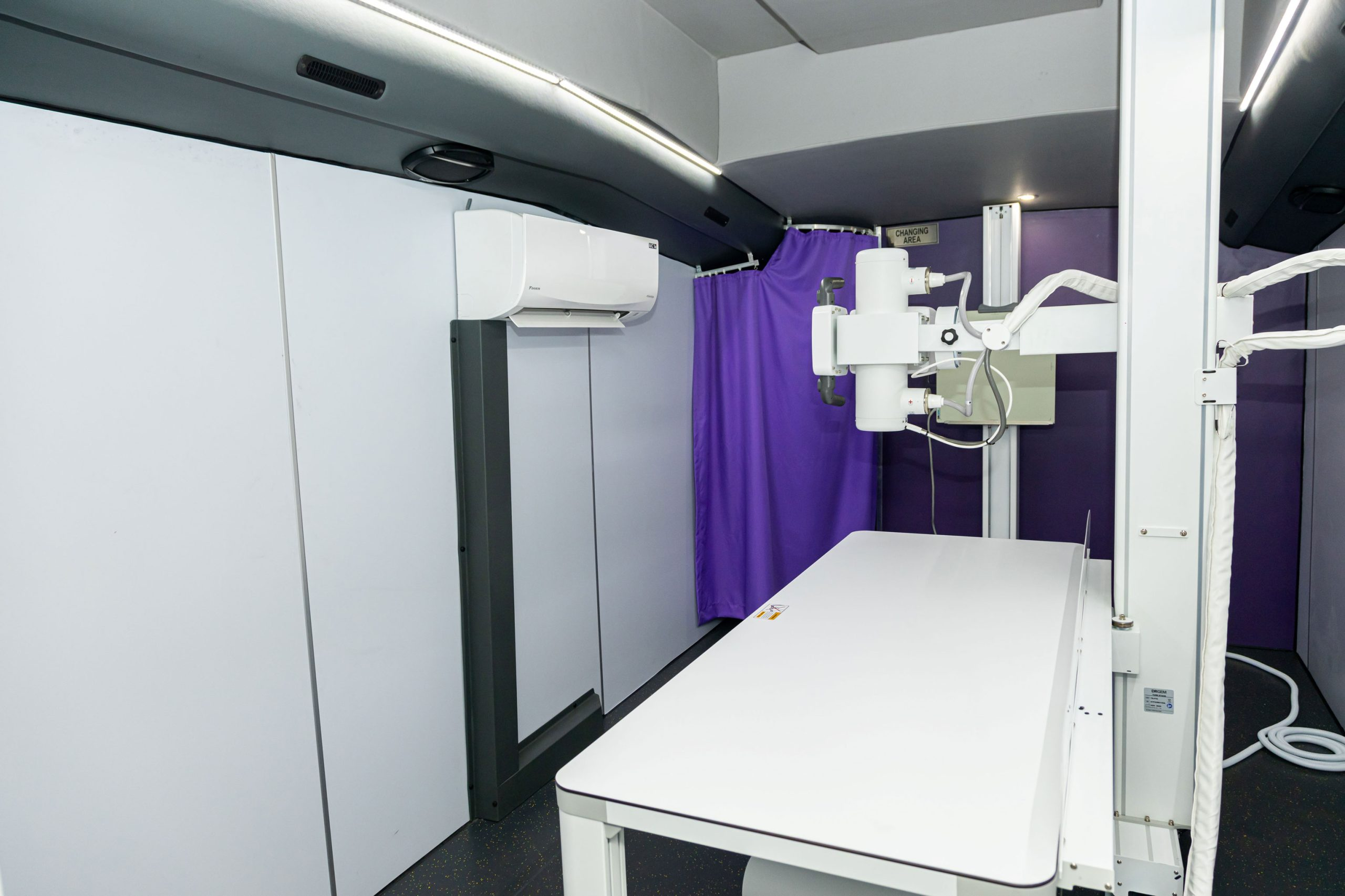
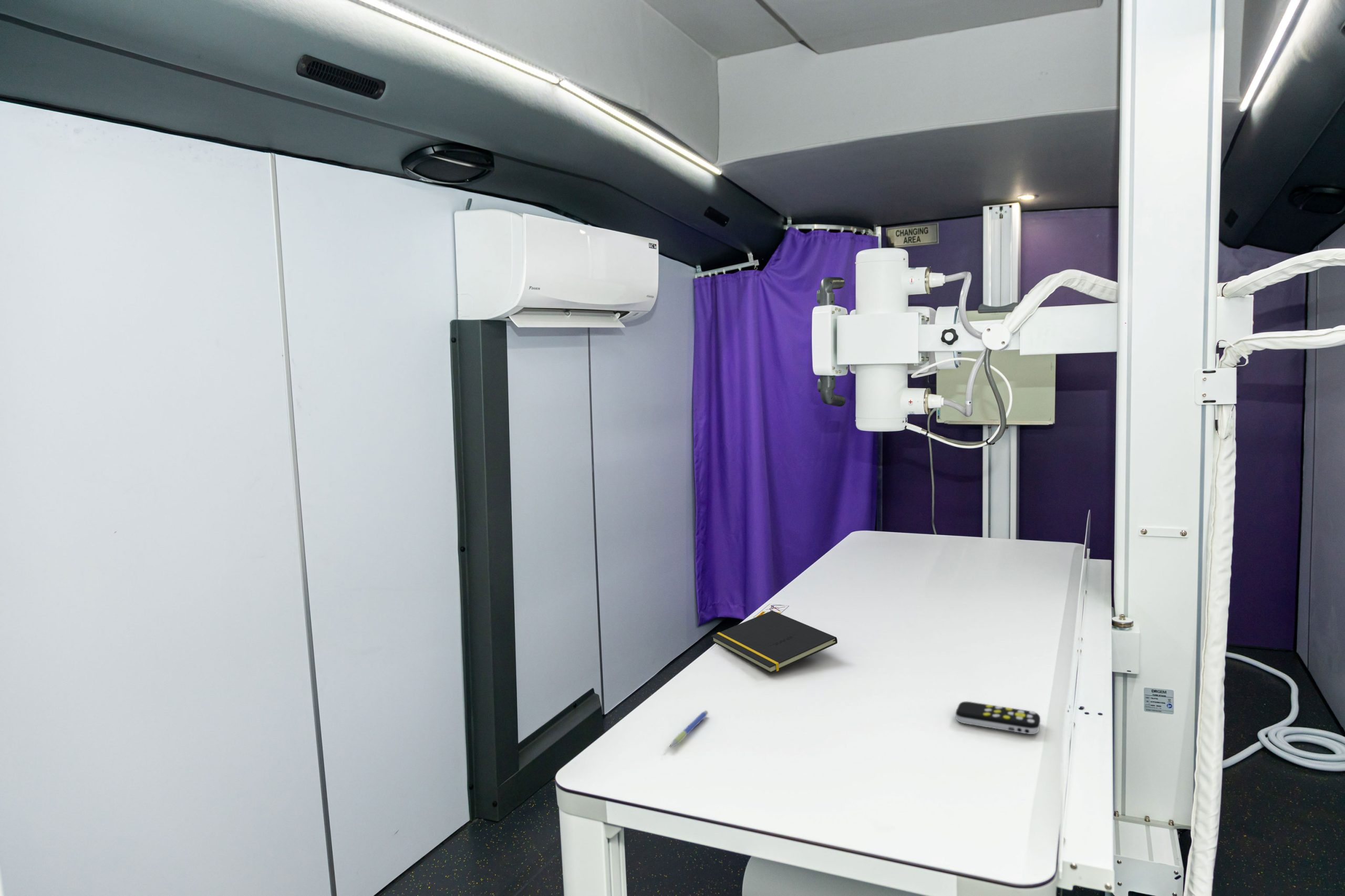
+ notepad [711,610,838,674]
+ remote control [955,701,1041,735]
+ pen [669,710,708,748]
